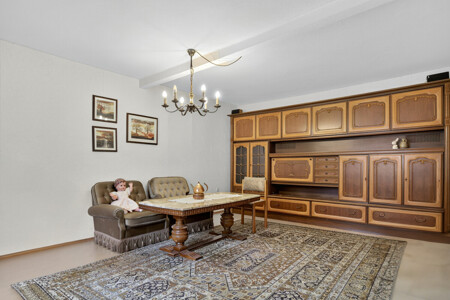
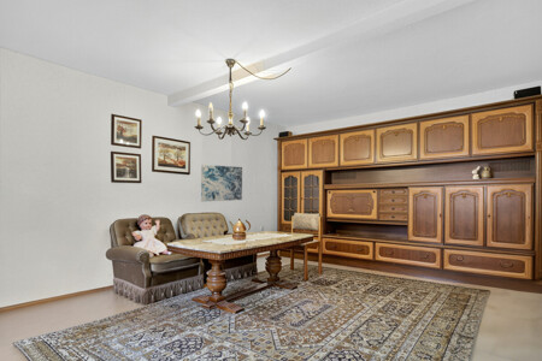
+ wall art [200,164,243,203]
